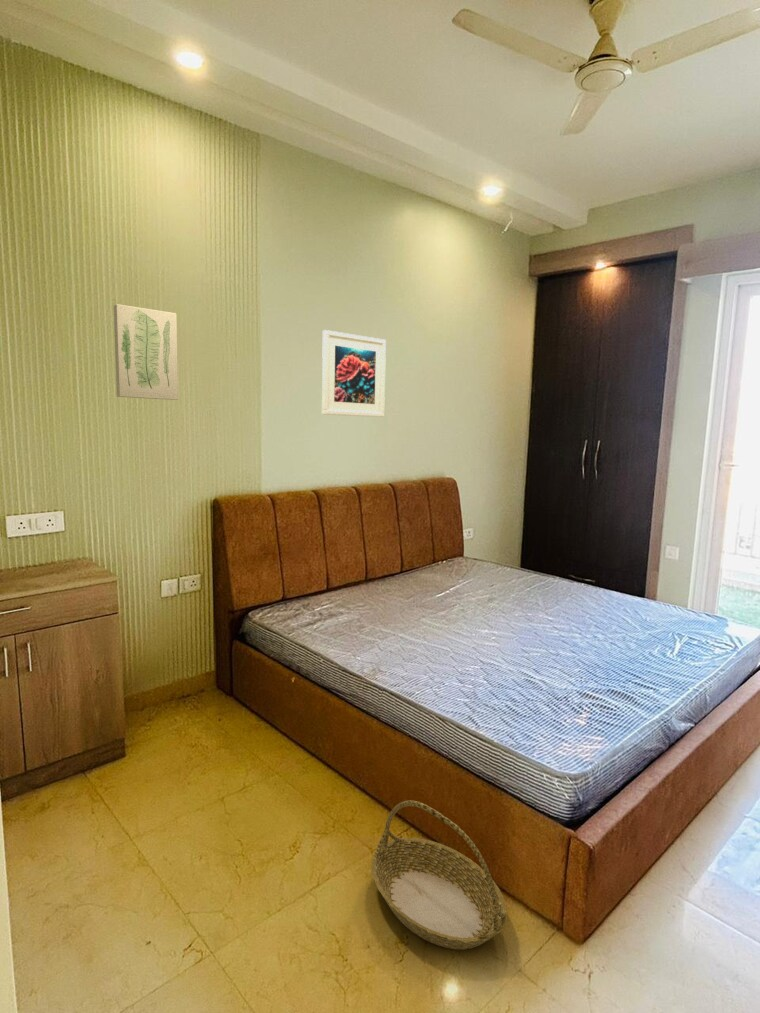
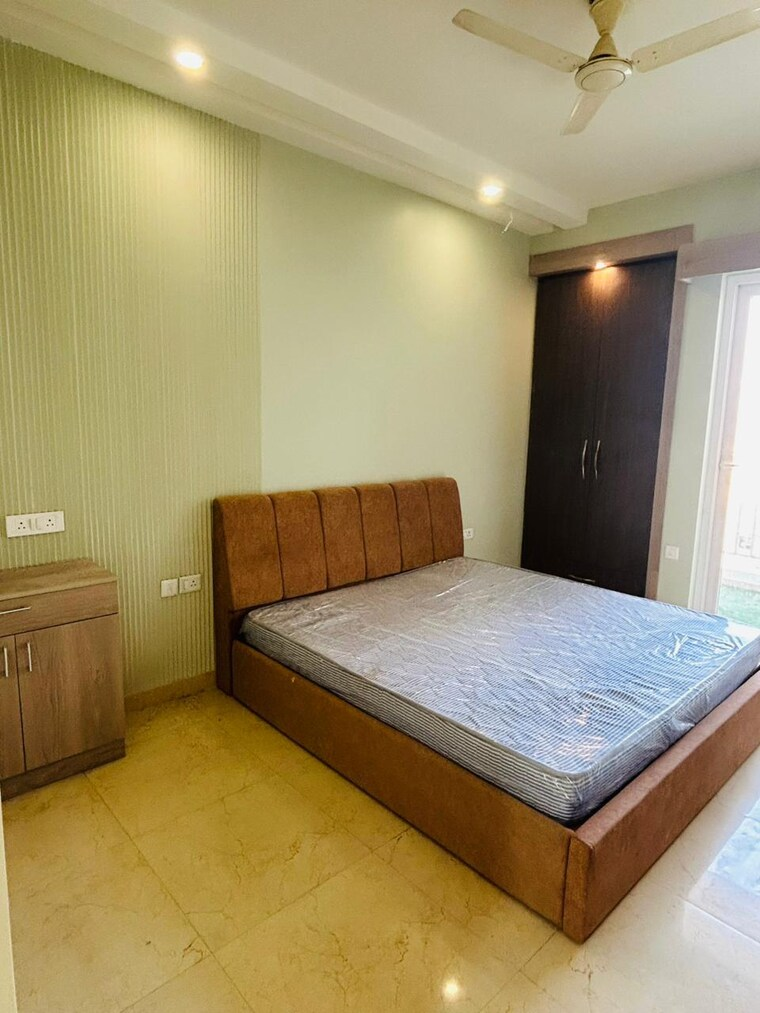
- basket [370,800,508,950]
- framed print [321,329,387,418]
- wall art [113,303,179,401]
